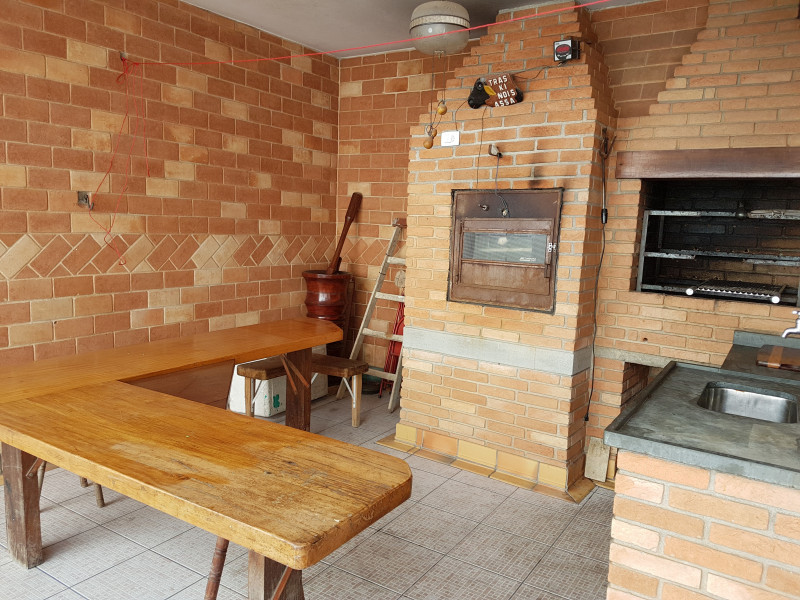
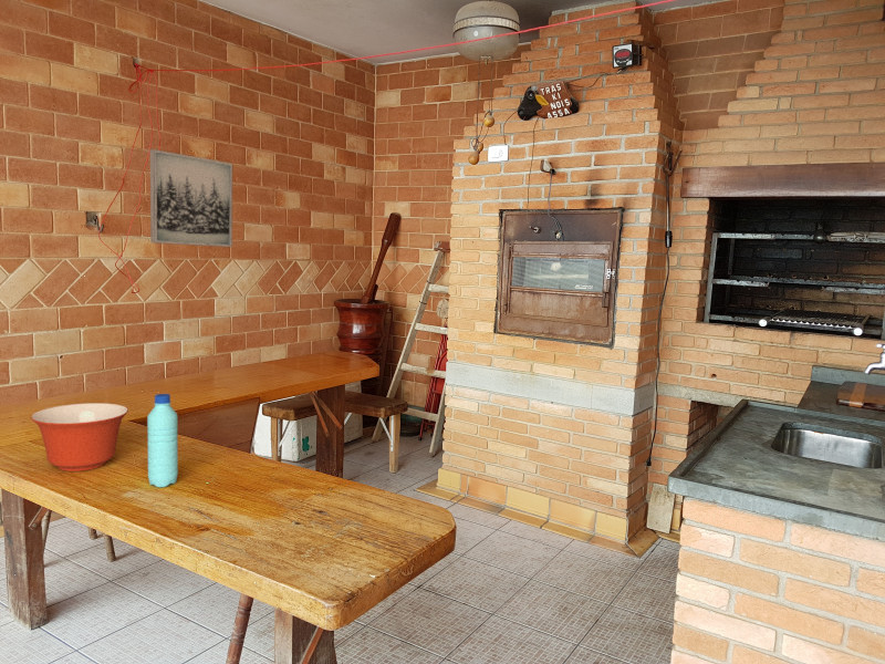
+ mixing bowl [30,402,129,473]
+ water bottle [146,393,179,488]
+ wall art [149,148,233,248]
